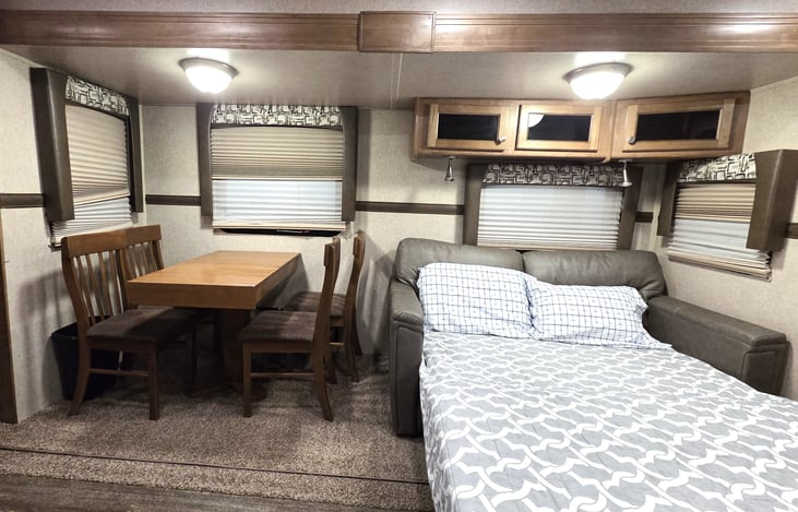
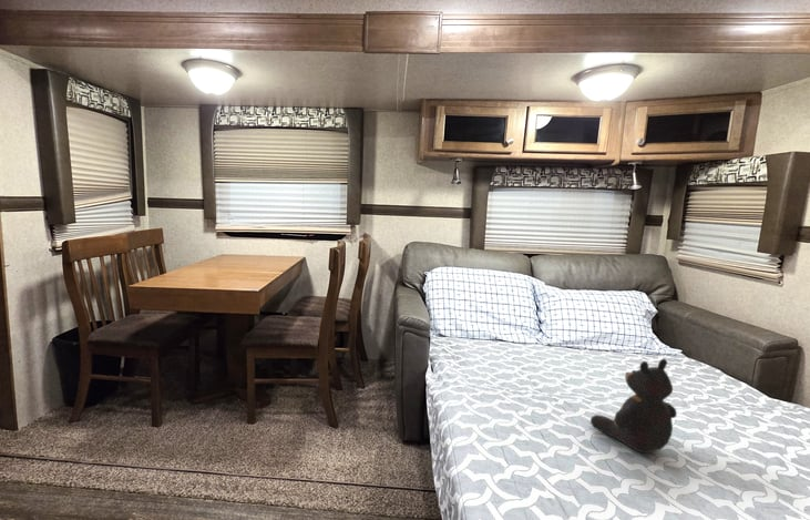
+ teddy bear [589,358,678,455]
